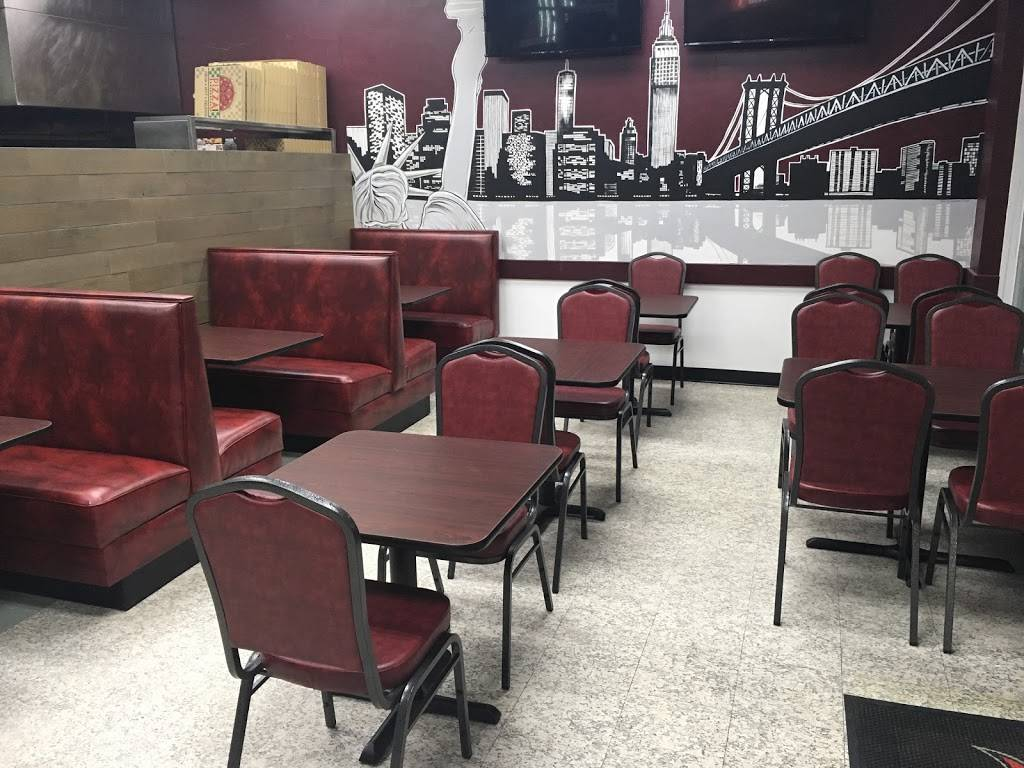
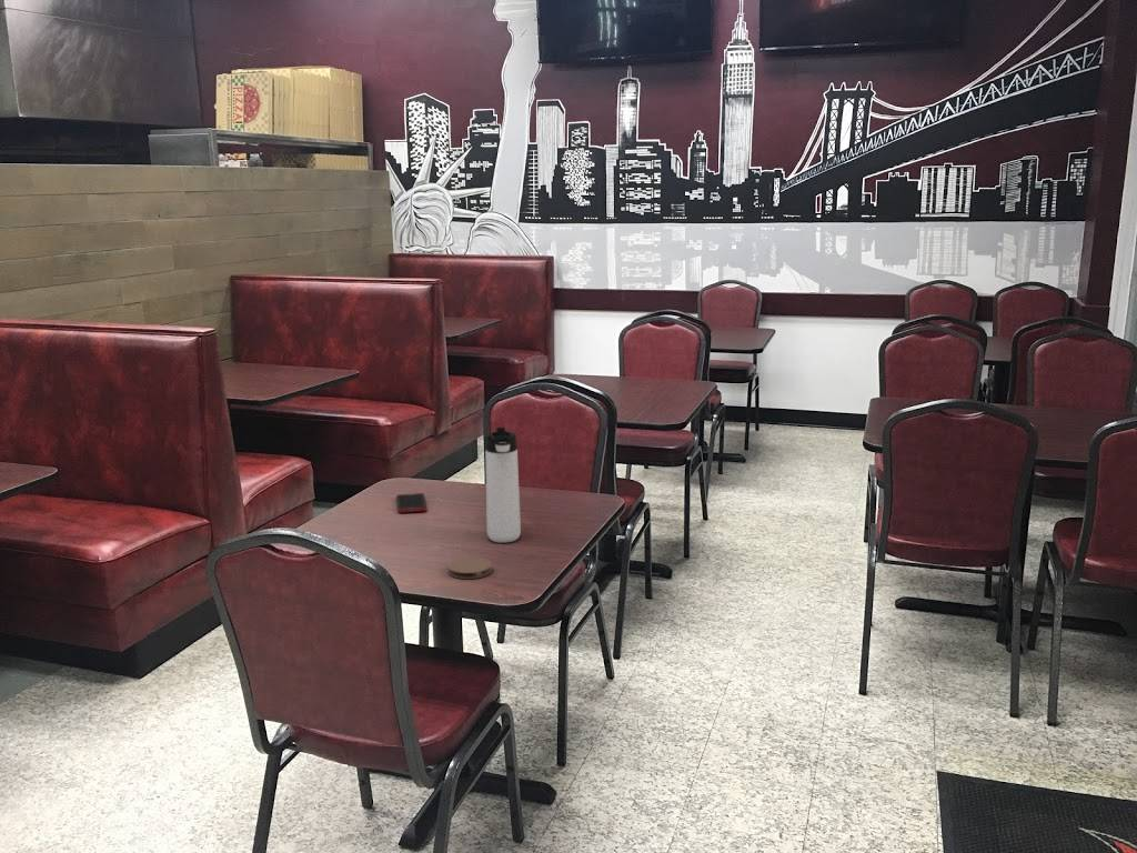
+ cell phone [395,492,427,514]
+ thermos bottle [484,426,522,544]
+ coaster [446,556,493,580]
